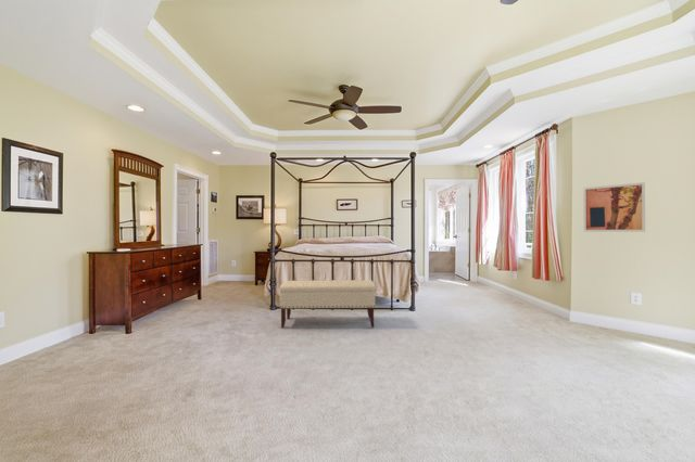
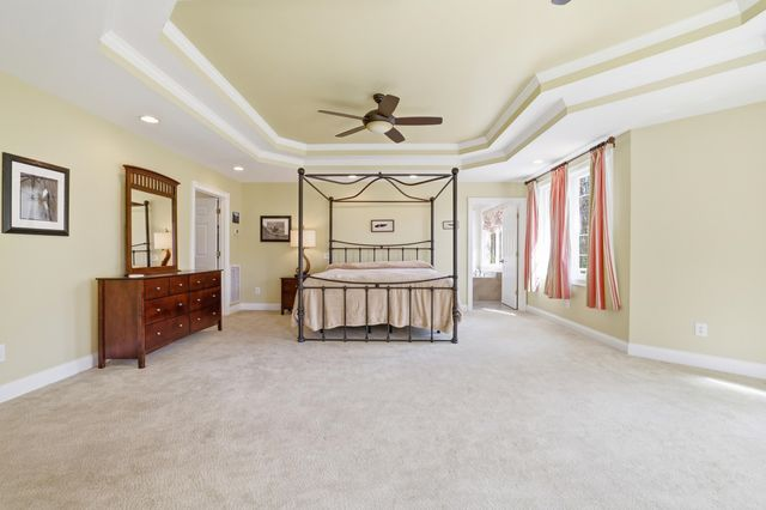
- bench [278,279,377,329]
- wall art [582,181,646,233]
